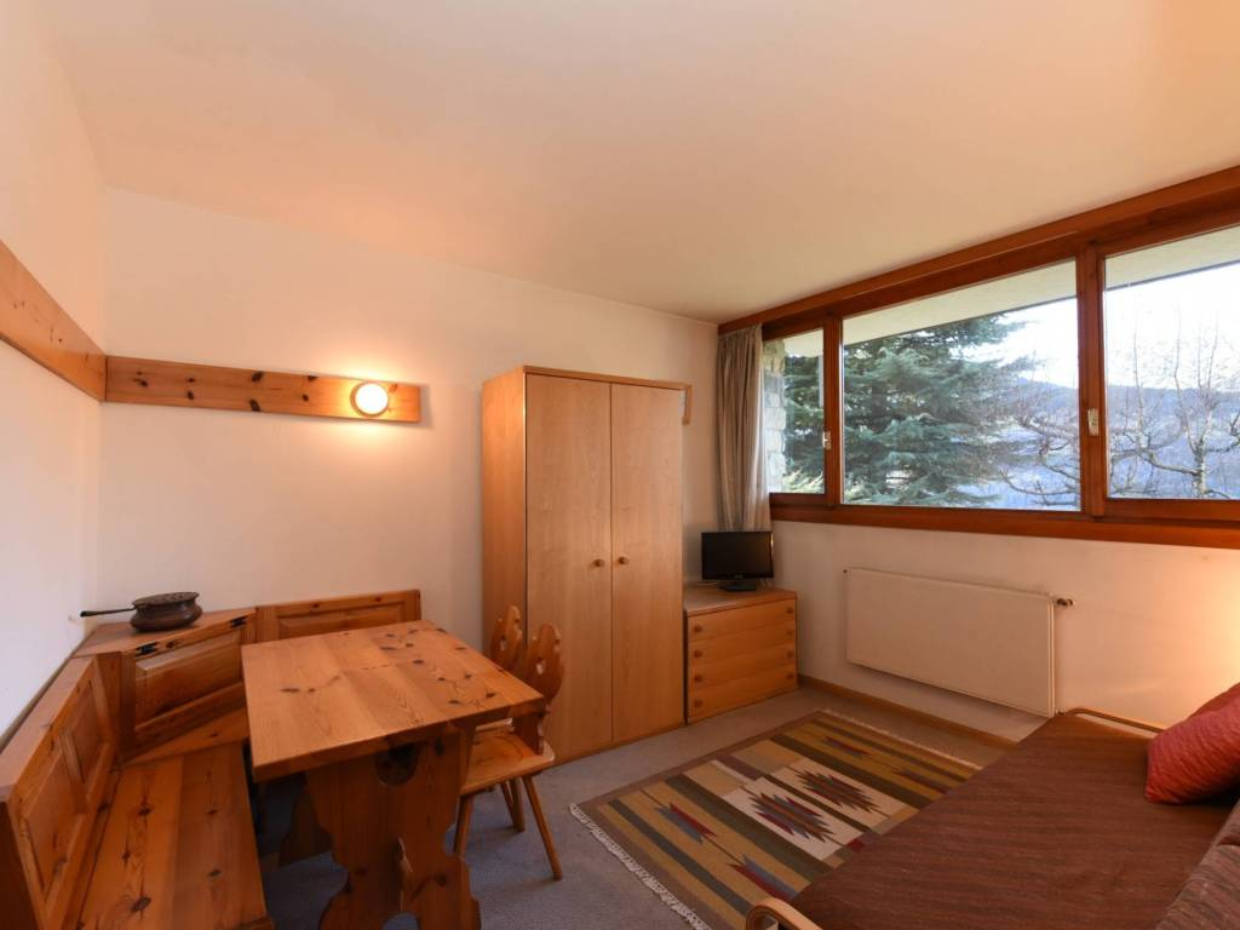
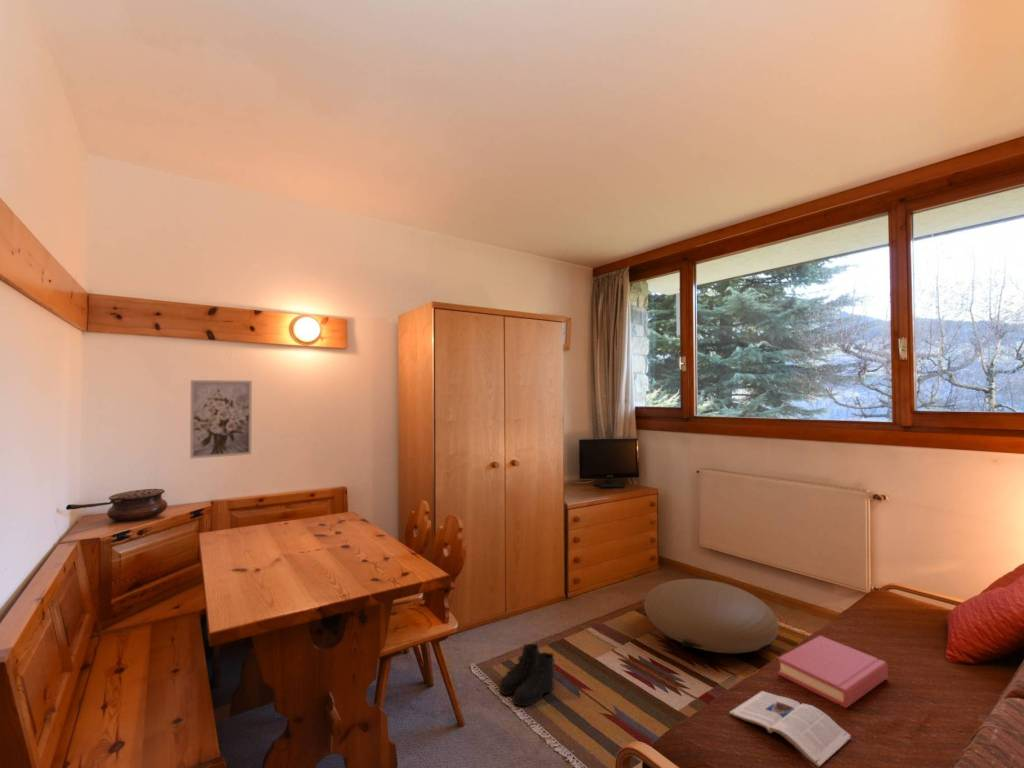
+ pouf [643,578,780,654]
+ boots [498,642,556,708]
+ wall art [189,379,253,460]
+ hardback book [777,635,889,709]
+ magazine [728,690,852,768]
